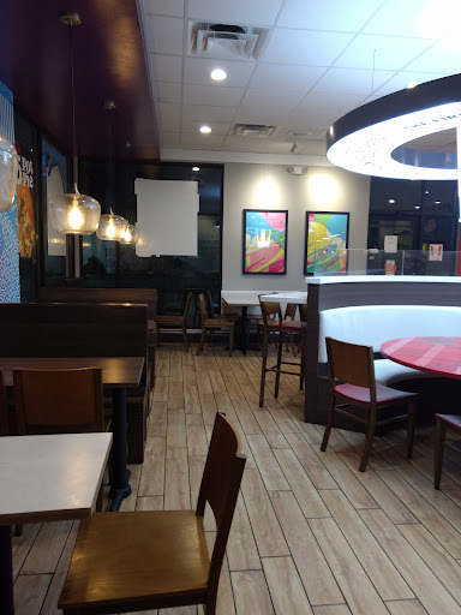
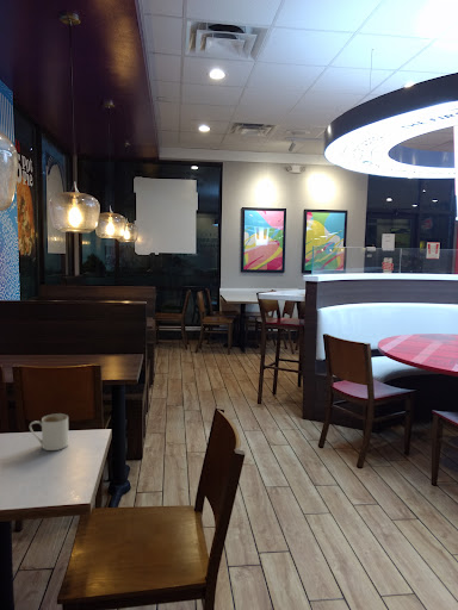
+ mug [29,412,69,452]
